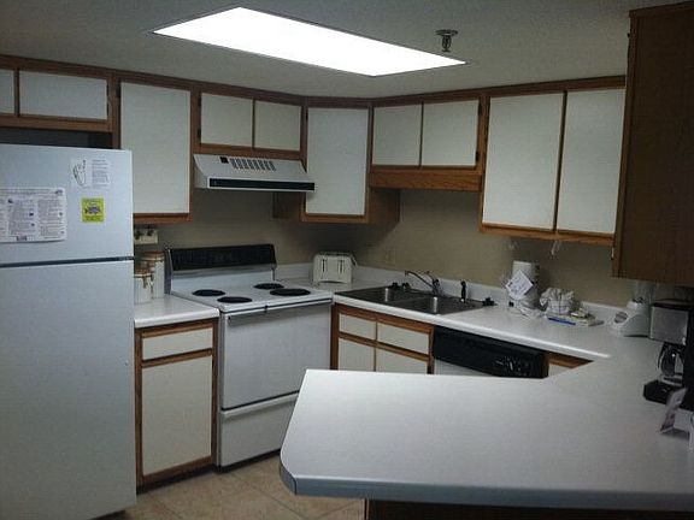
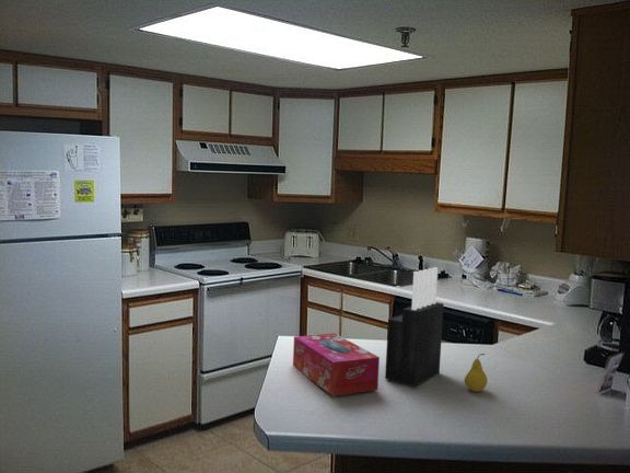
+ fruit [464,353,489,393]
+ knife block [384,266,444,388]
+ tissue box [292,332,381,397]
